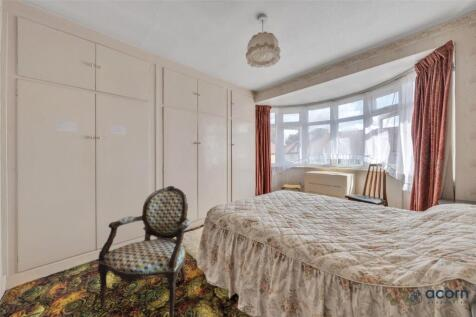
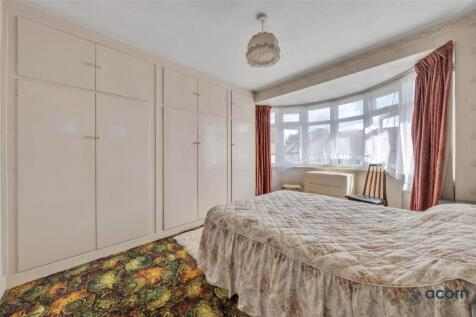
- armchair [97,185,191,317]
